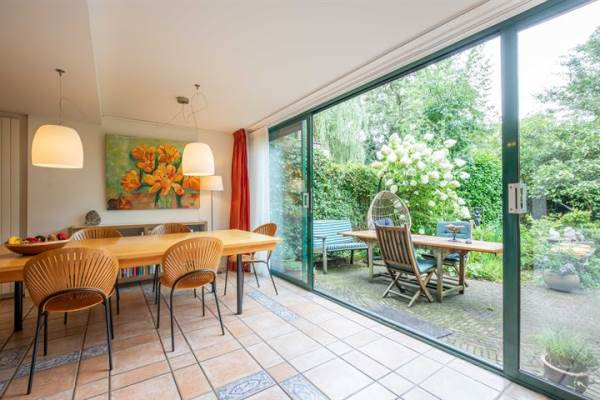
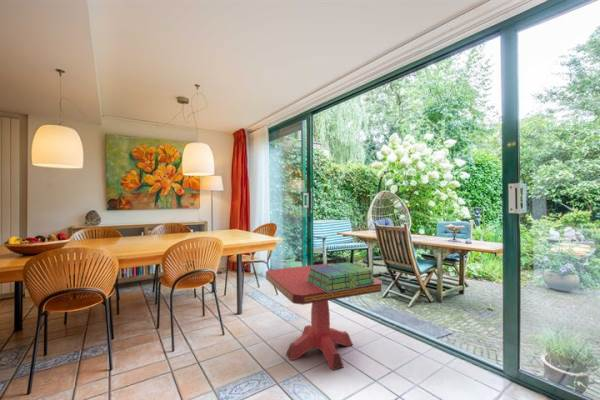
+ side table [265,262,383,371]
+ stack of books [307,261,375,292]
